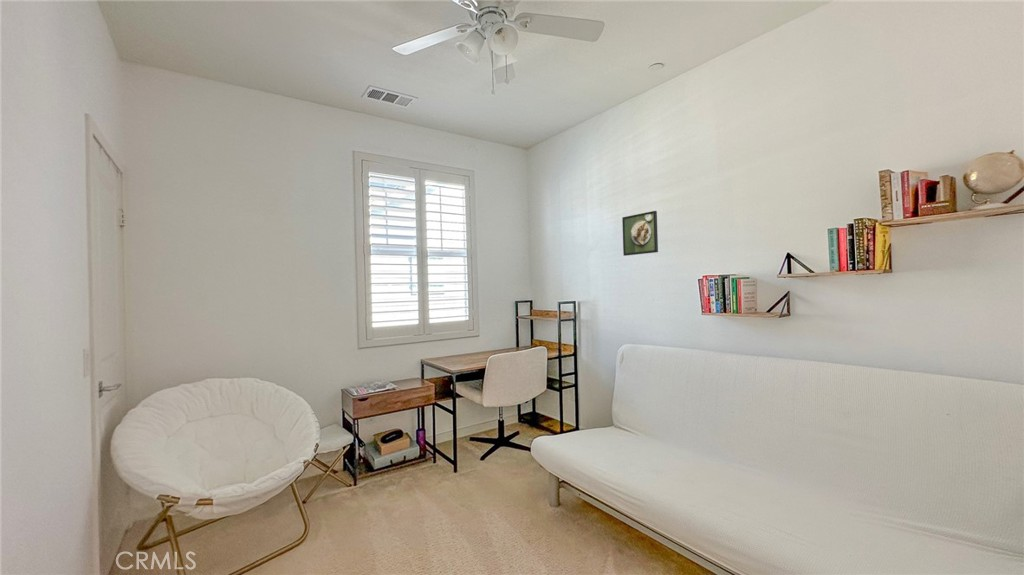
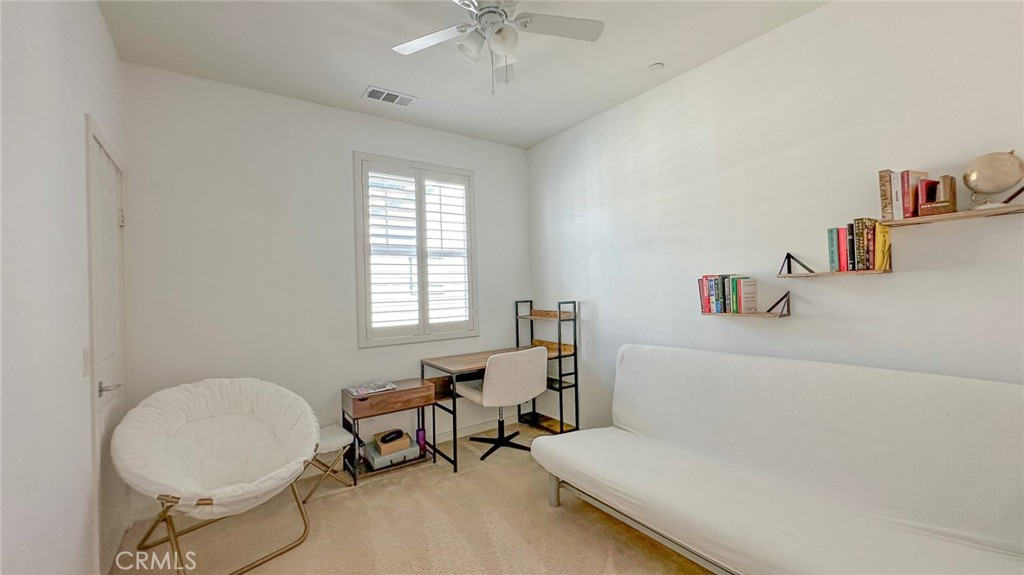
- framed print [621,210,659,257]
